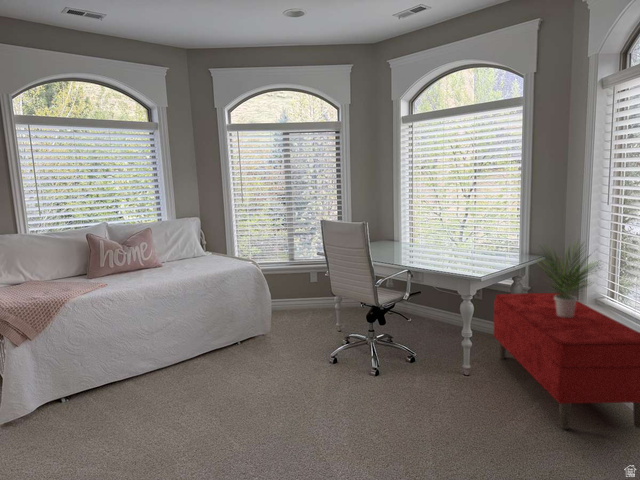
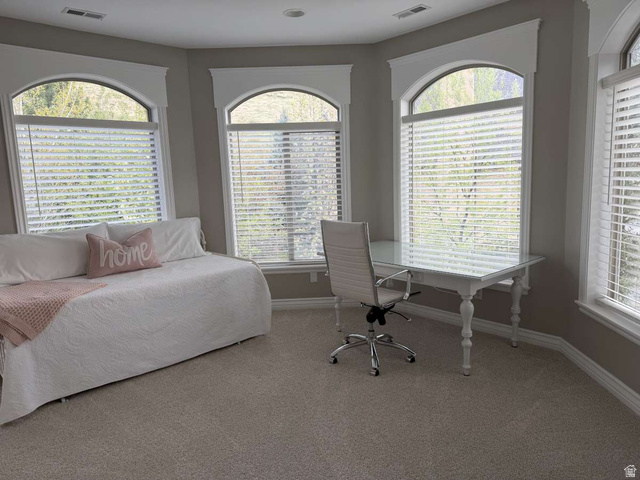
- potted plant [528,239,606,318]
- bench [493,292,640,430]
